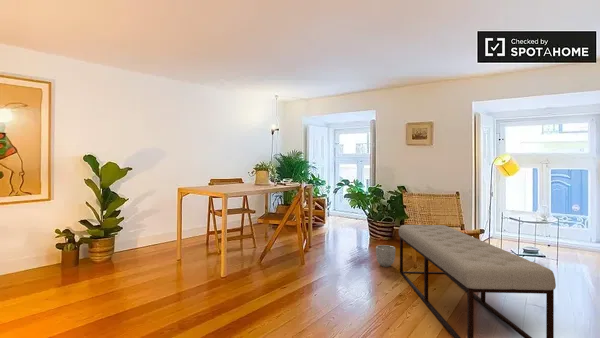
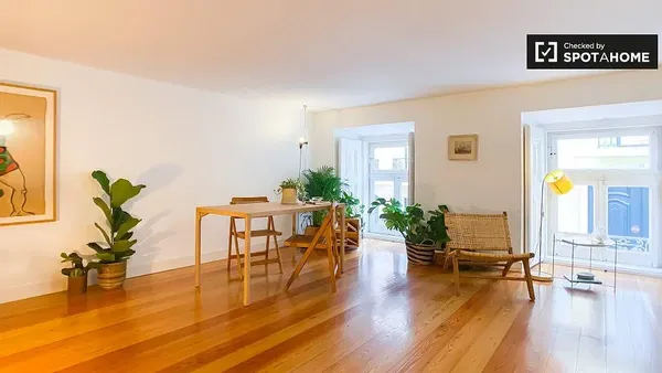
- planter [375,244,396,268]
- bench [398,224,557,338]
